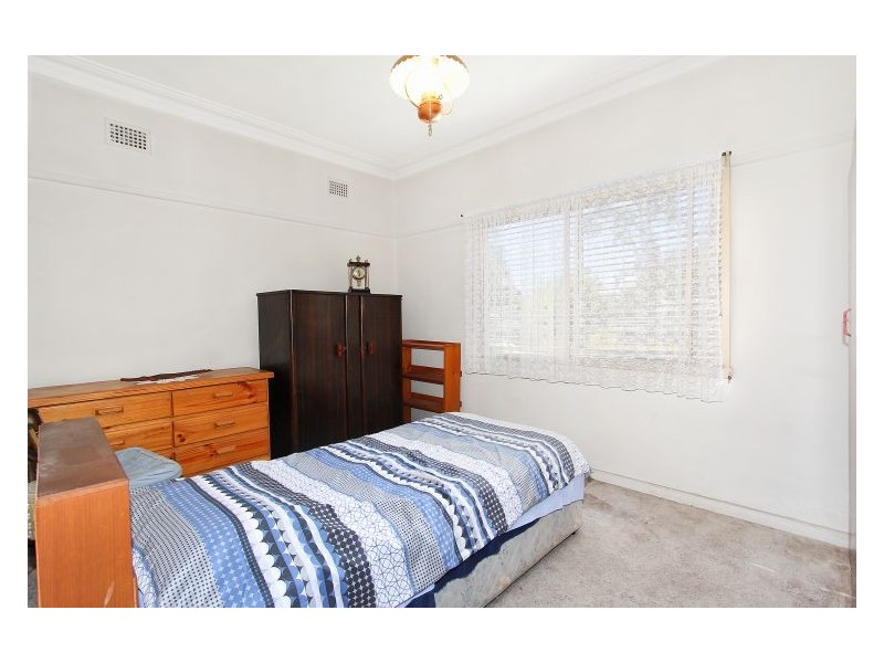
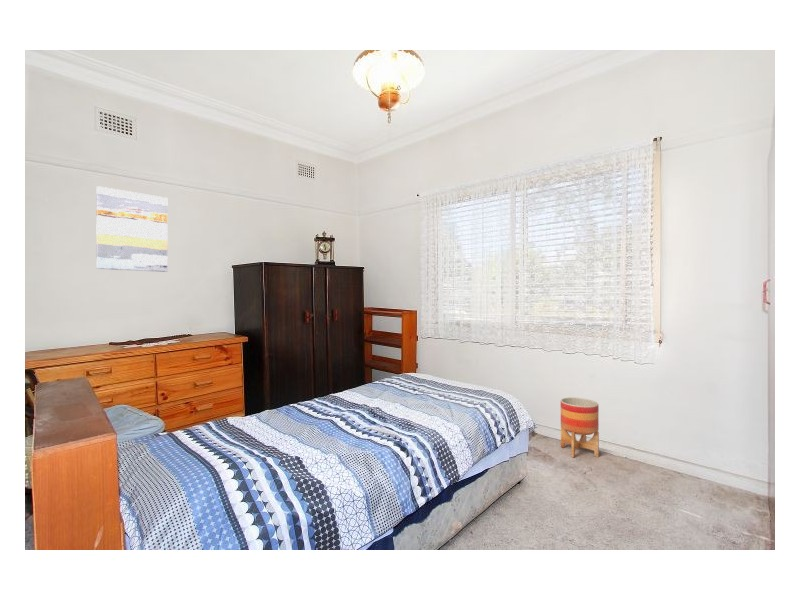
+ planter [560,396,600,458]
+ wall art [95,185,169,273]
